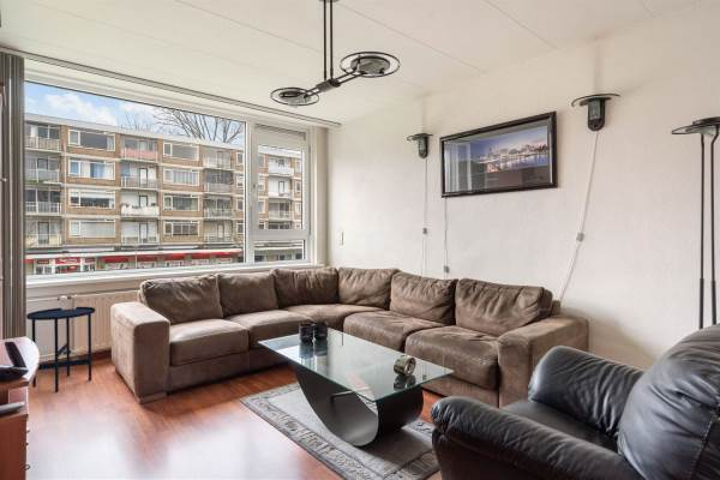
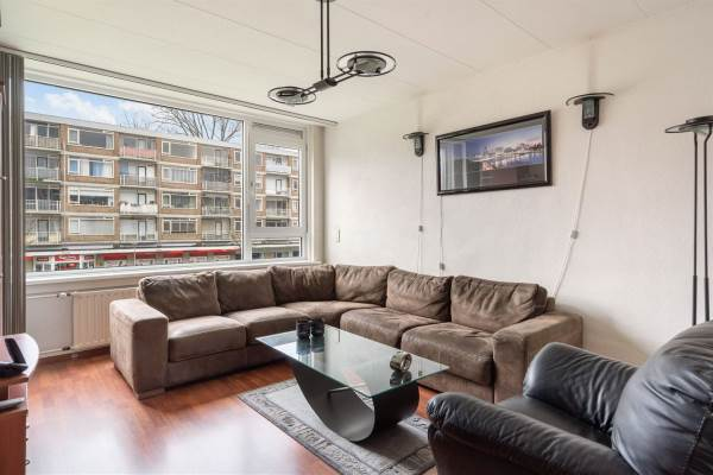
- side table [25,306,96,392]
